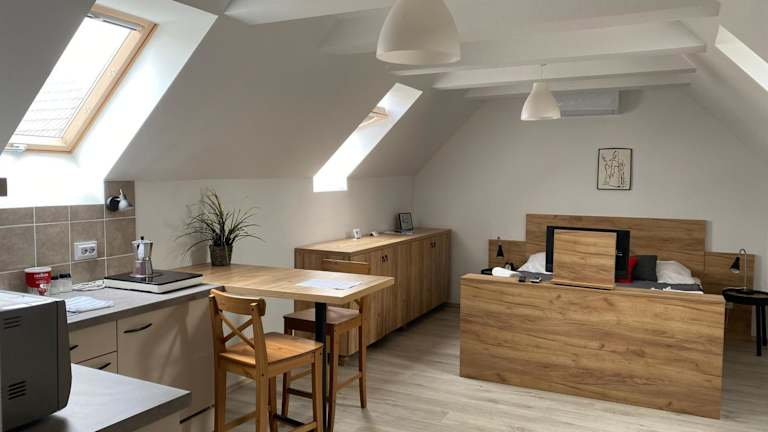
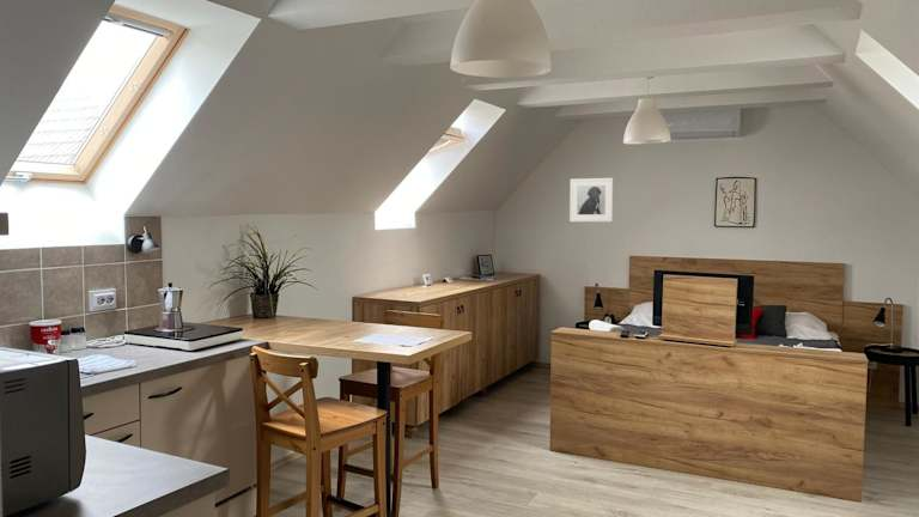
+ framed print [568,177,614,223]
